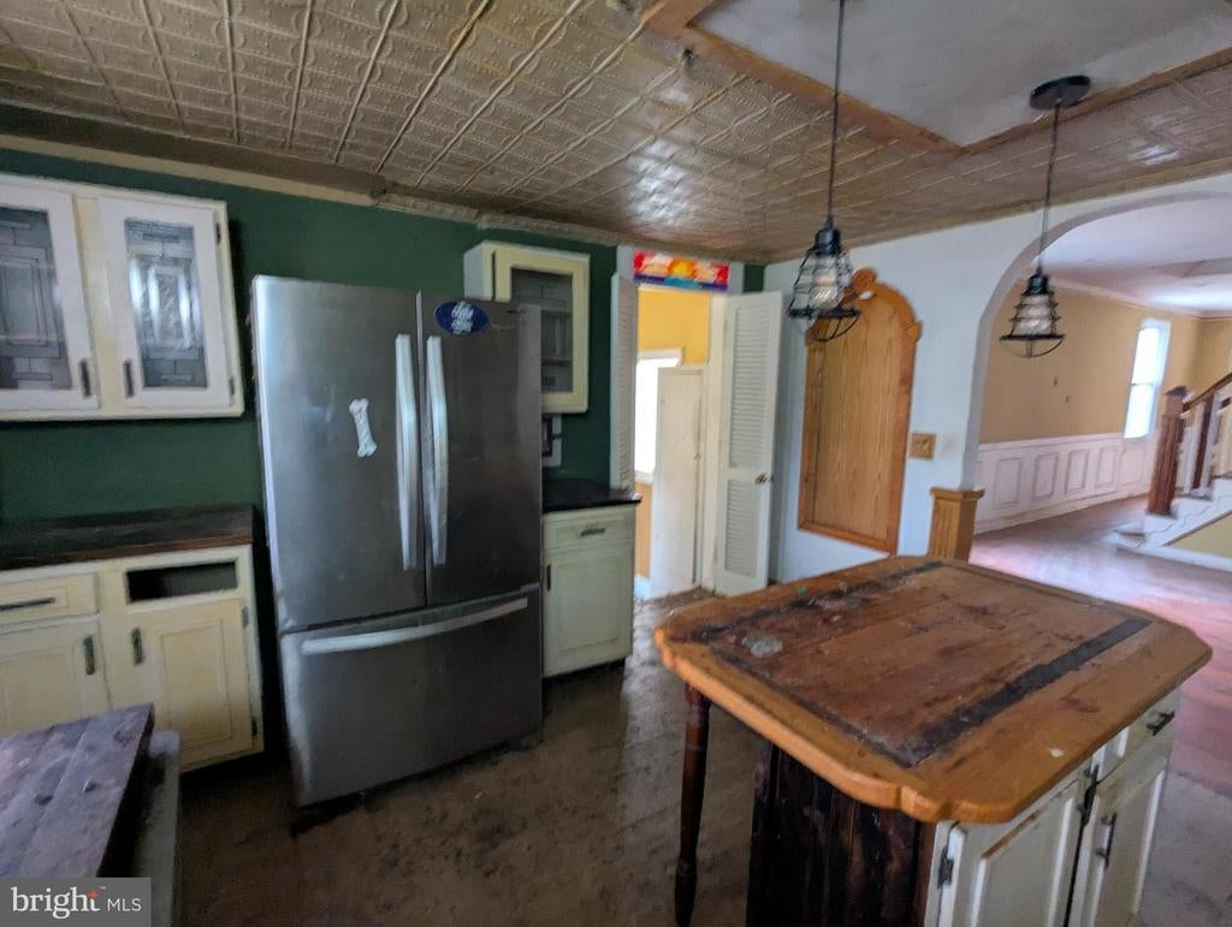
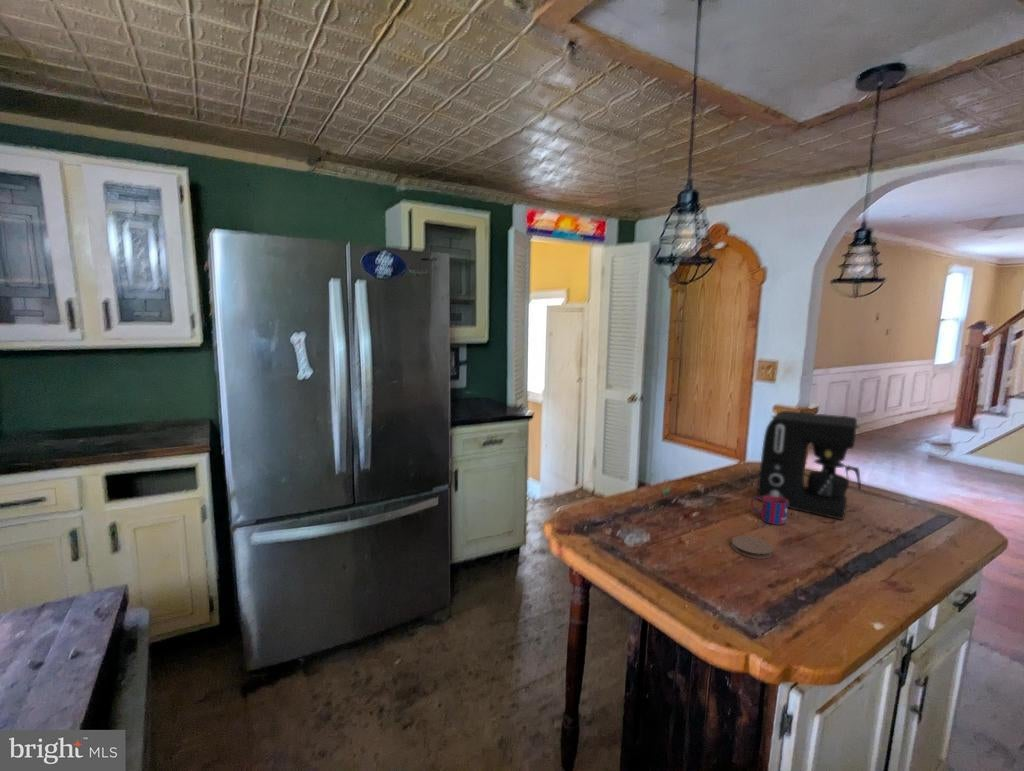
+ mug [750,495,788,526]
+ coaster [730,535,774,560]
+ coffee maker [756,410,862,521]
